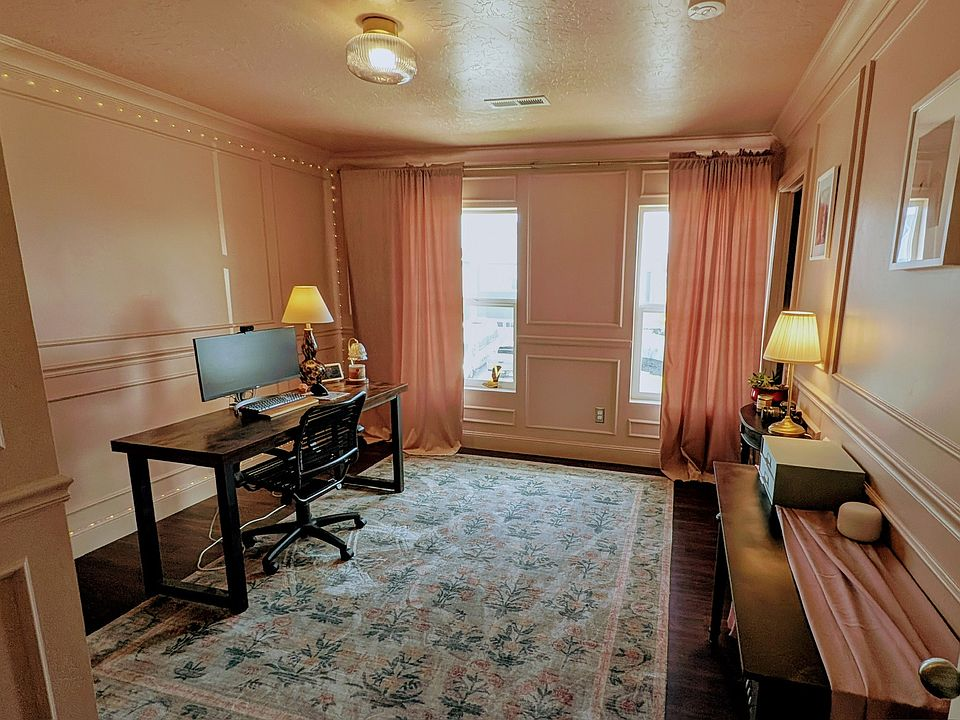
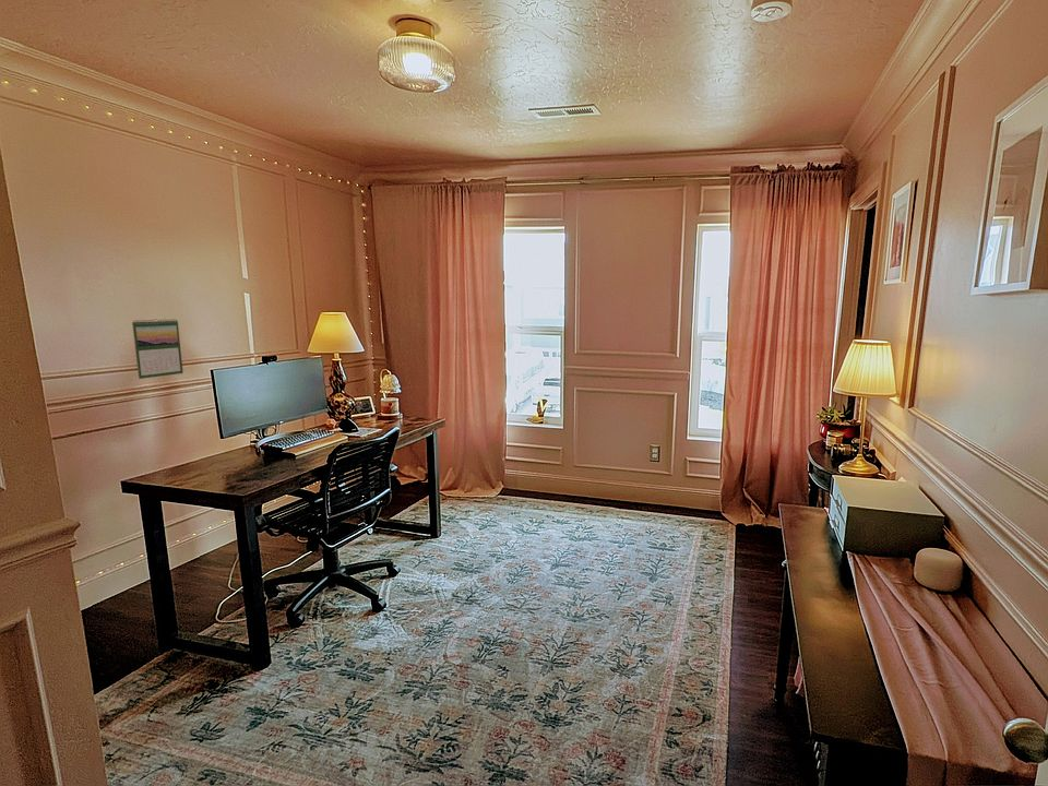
+ calendar [131,318,184,380]
